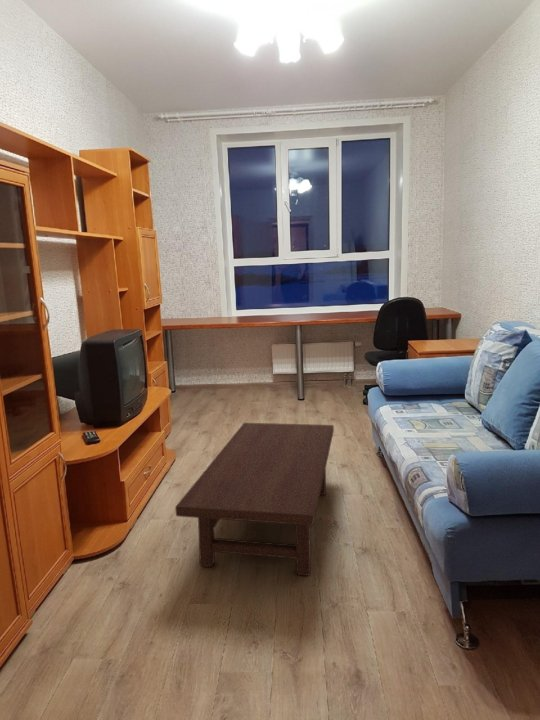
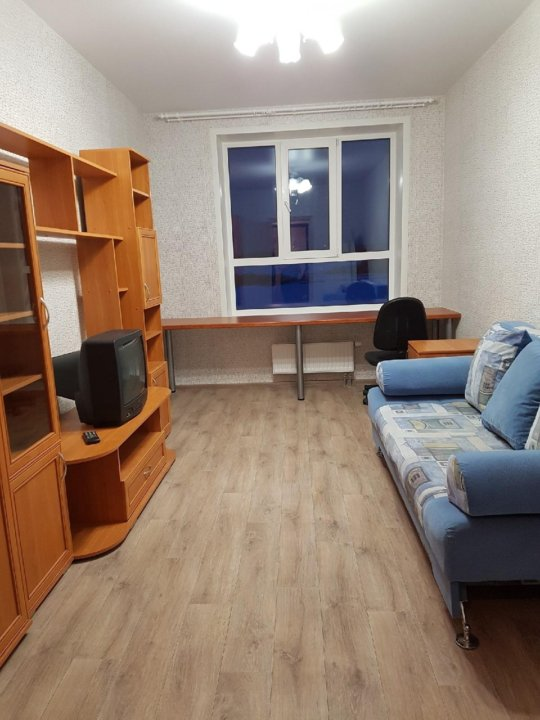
- coffee table [174,422,335,577]
